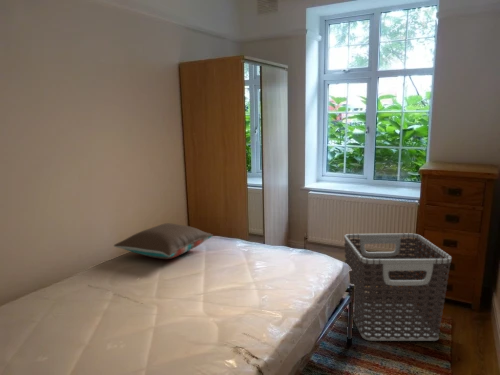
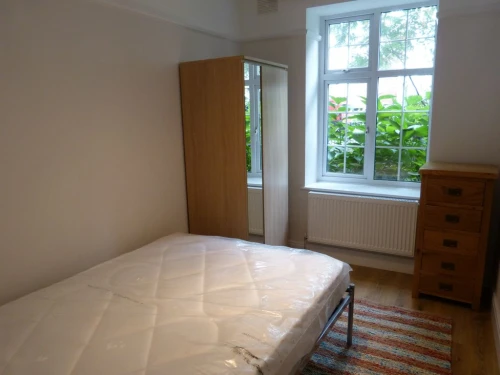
- clothes hamper [343,232,453,342]
- pillow [113,222,214,260]
